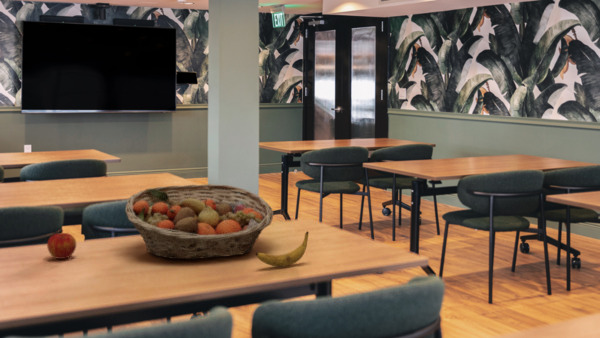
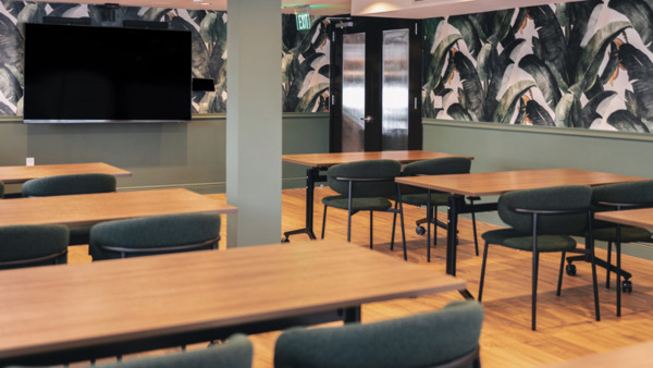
- apple [46,232,77,260]
- banana [255,230,310,268]
- fruit basket [124,183,274,260]
